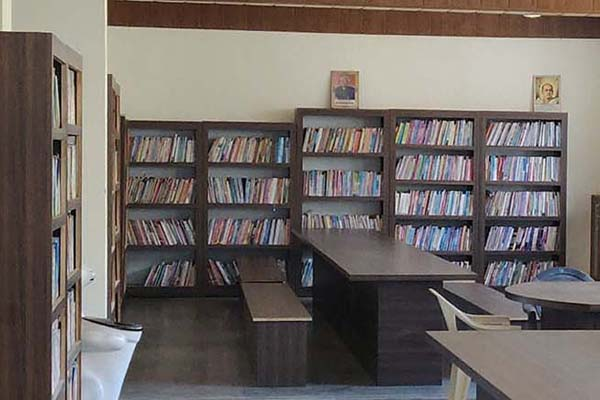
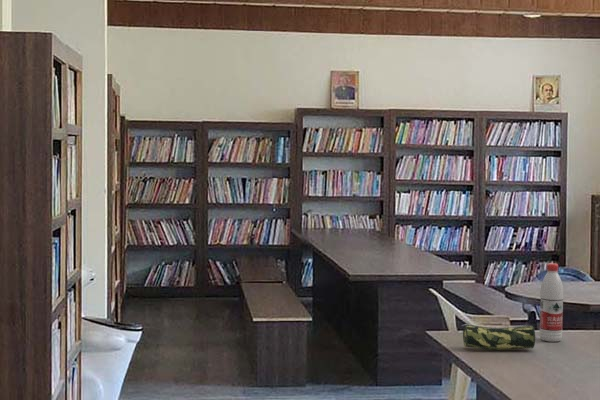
+ pencil case [461,323,536,351]
+ water bottle [539,262,564,343]
